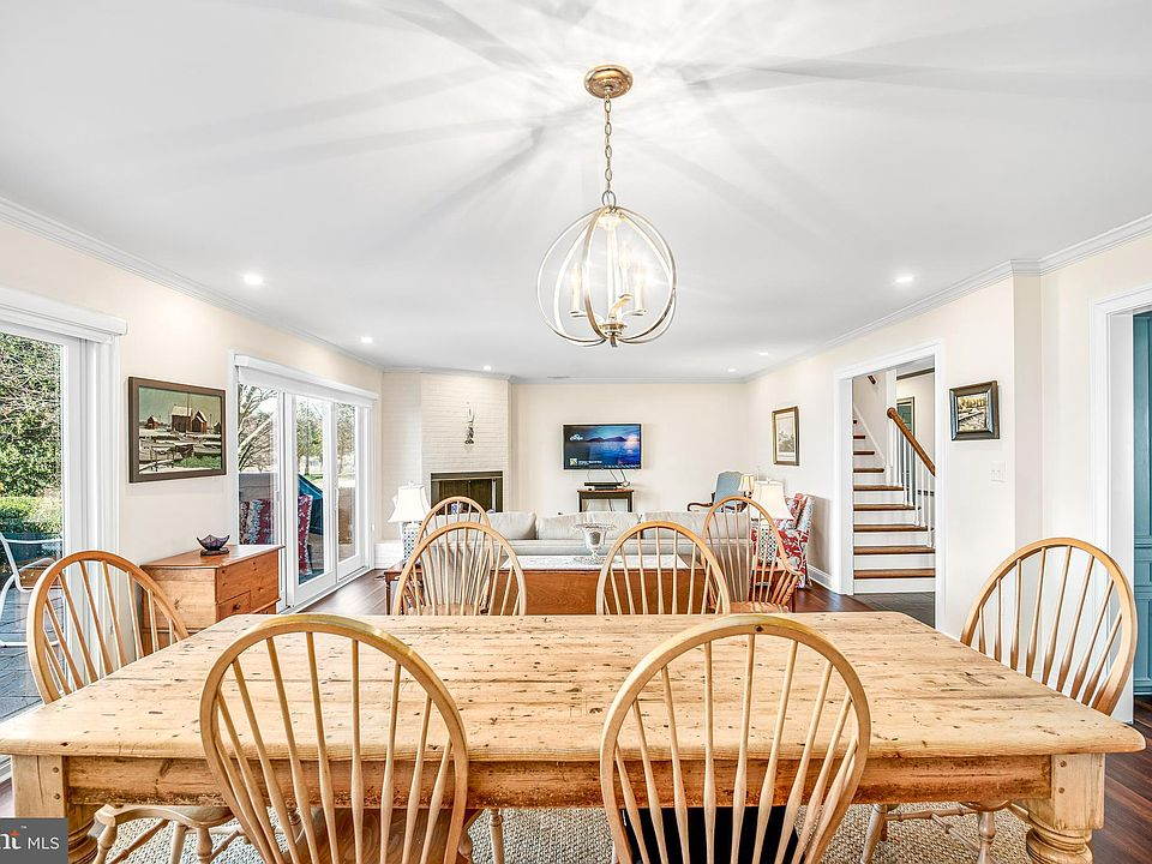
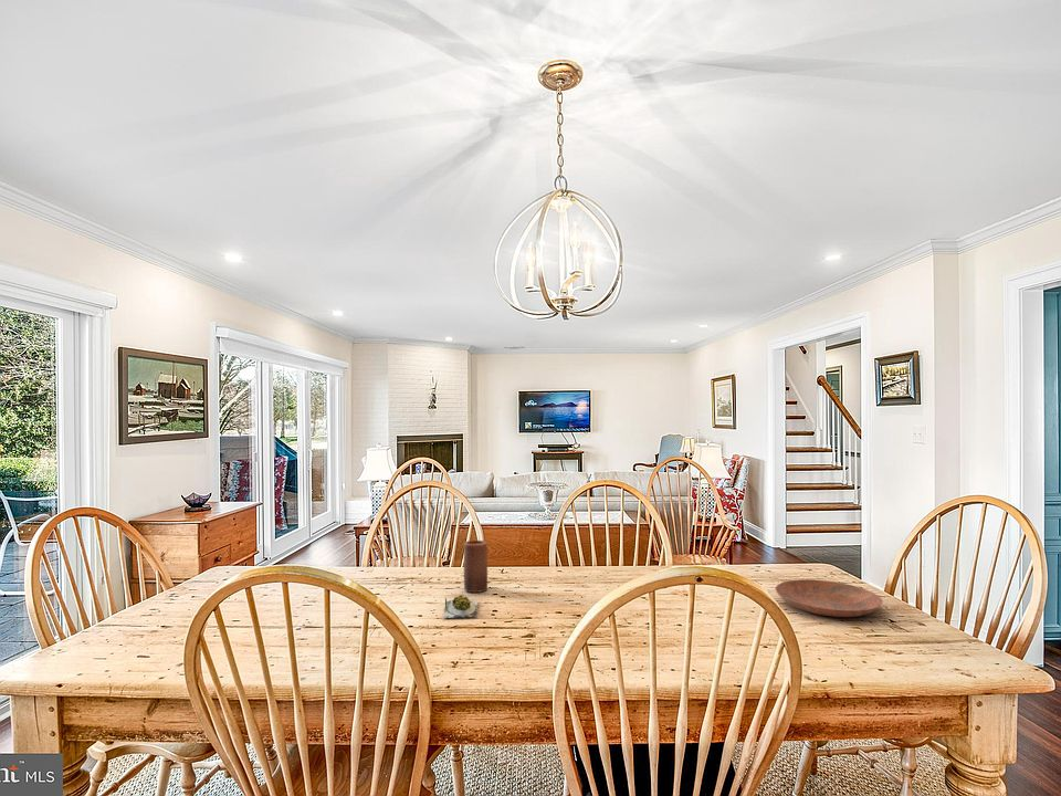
+ bowl [775,578,884,618]
+ candle [463,540,489,594]
+ succulent plant [442,594,479,619]
